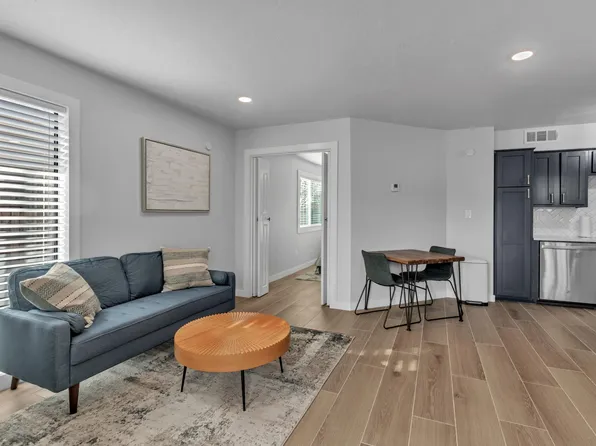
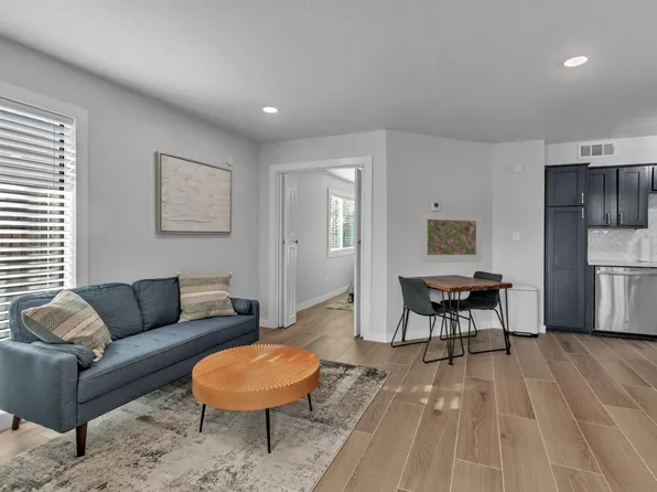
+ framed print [419,211,483,264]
